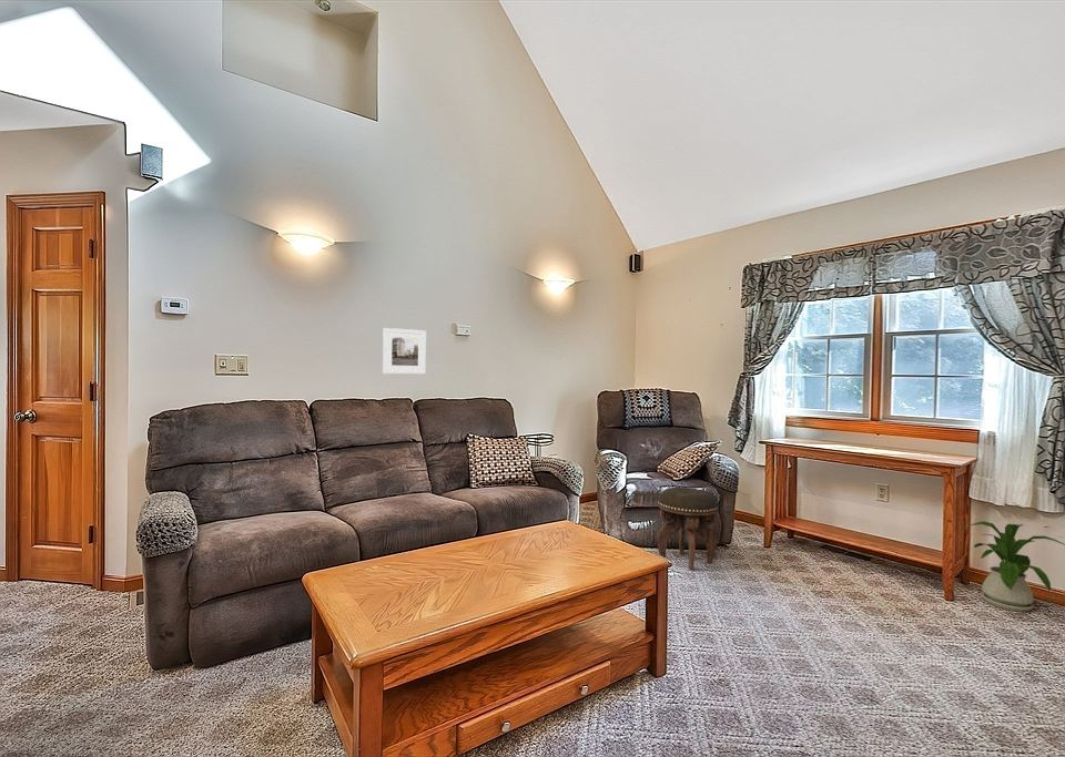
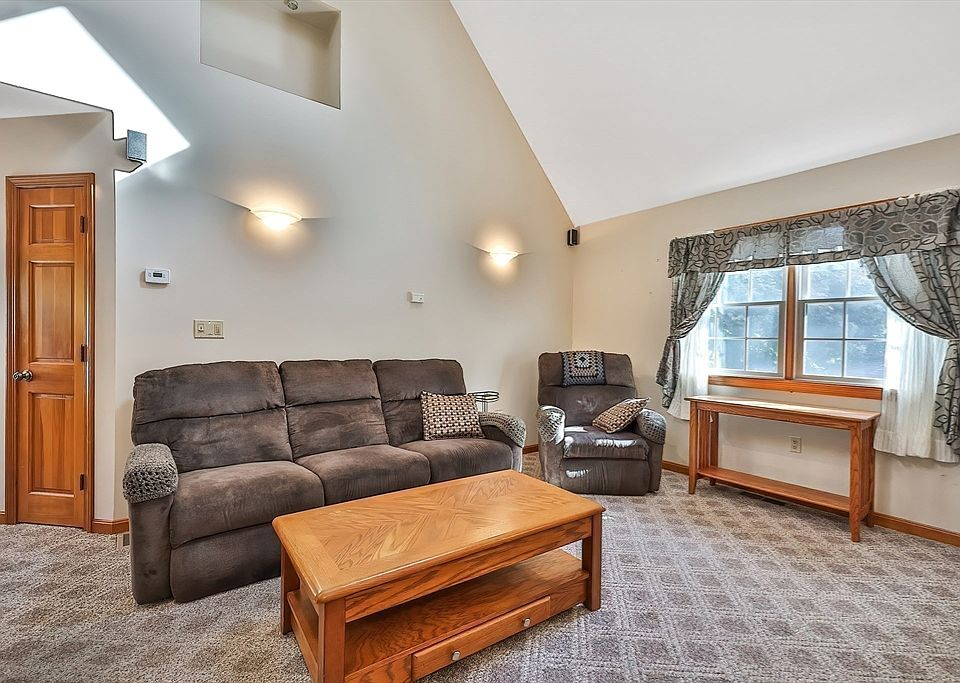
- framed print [382,327,427,375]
- house plant [963,520,1065,613]
- footstool [657,485,720,572]
